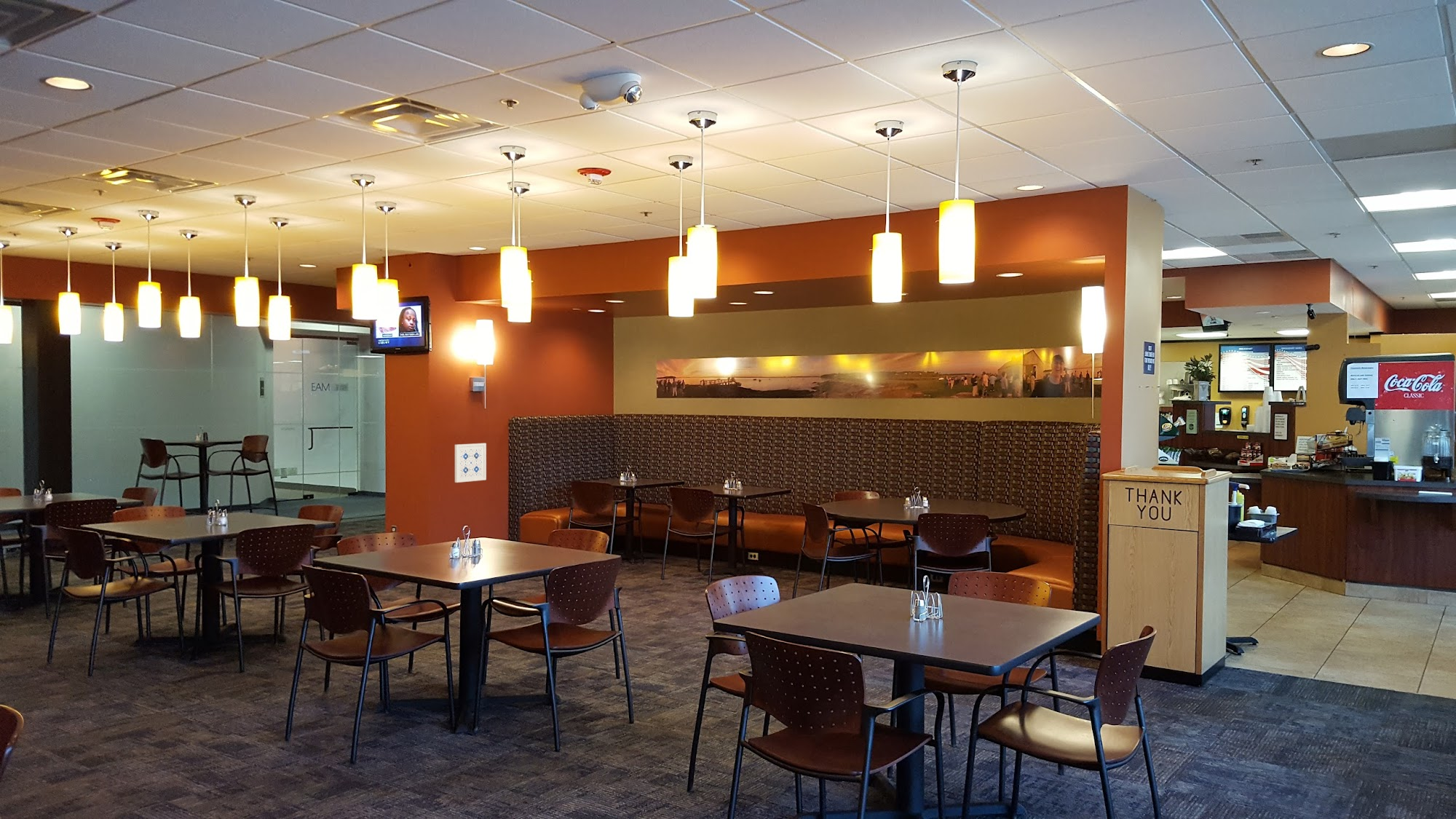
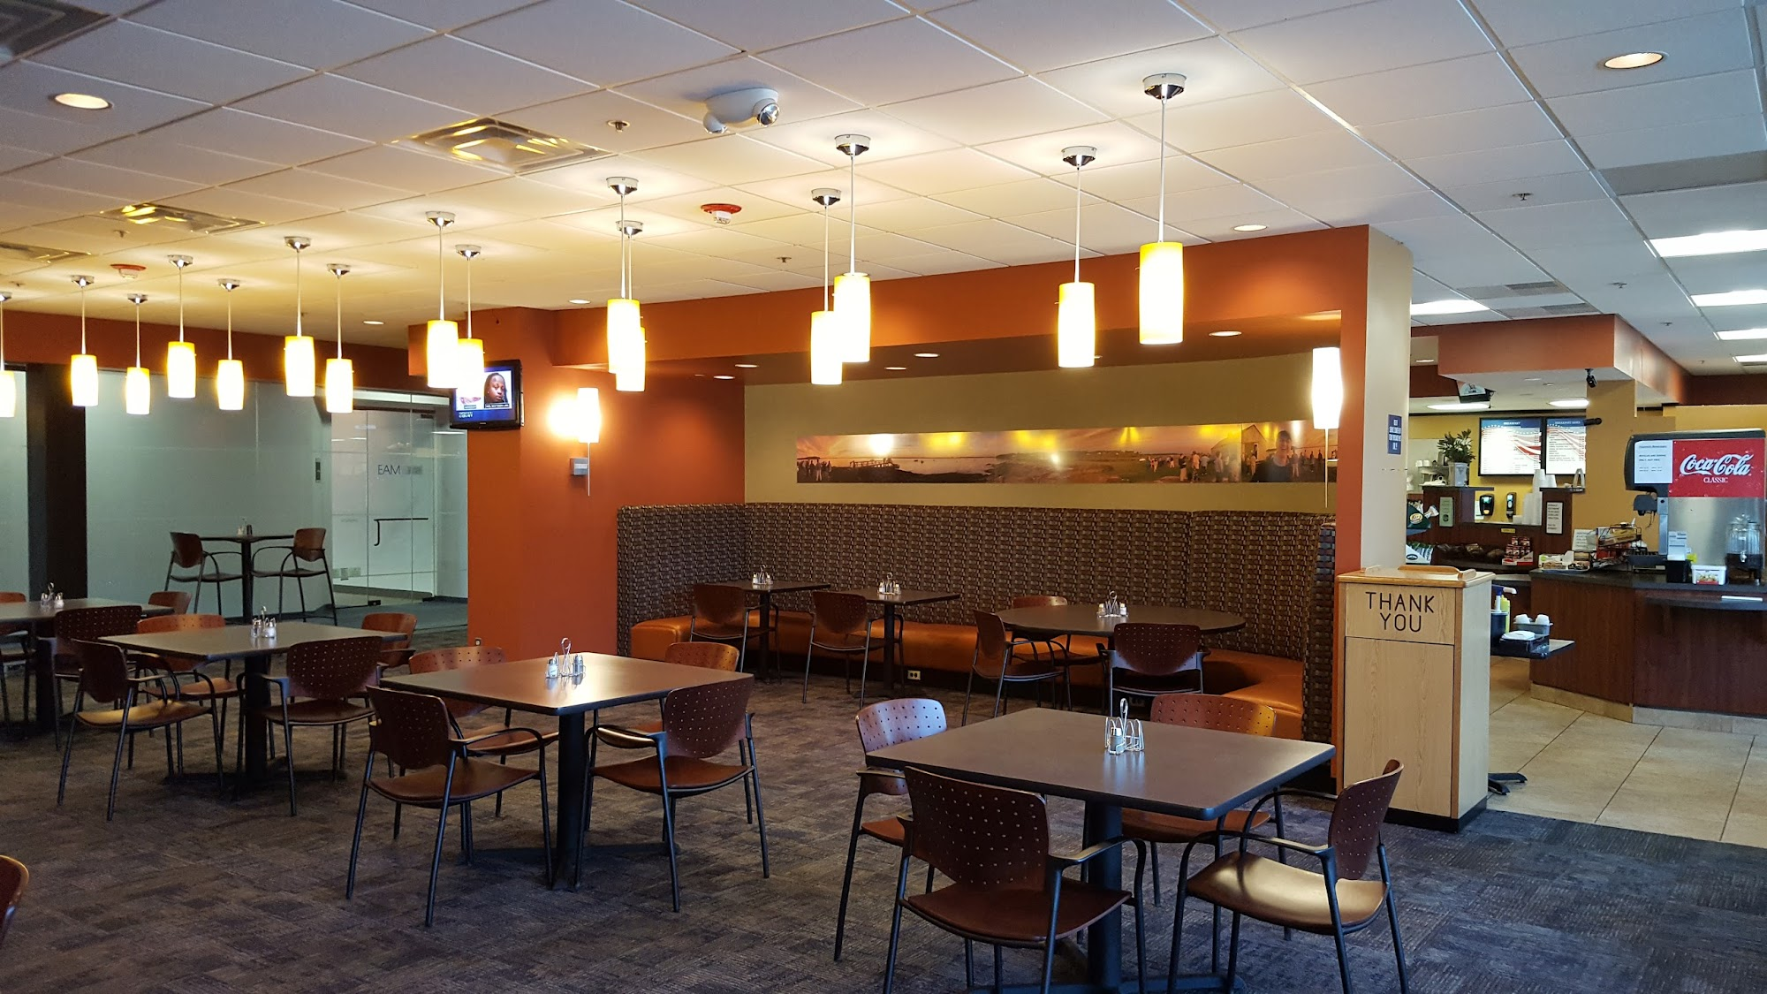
- wall art [454,443,487,483]
